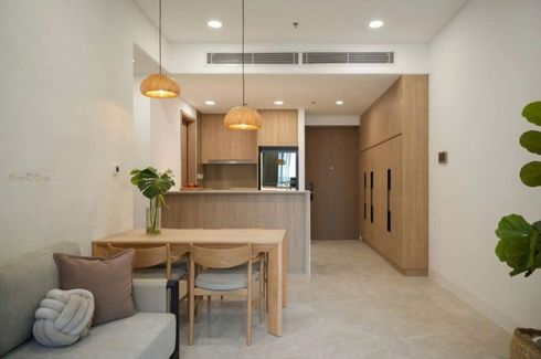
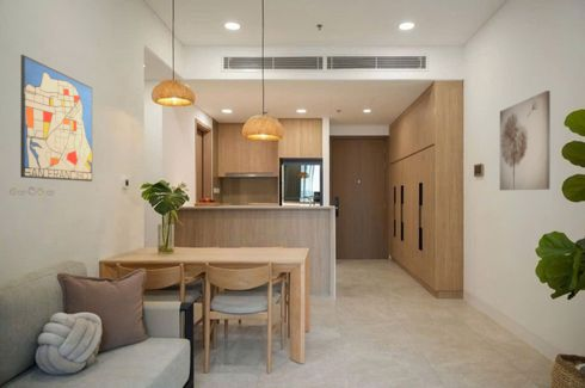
+ wall art [499,90,552,191]
+ wall art [19,54,93,183]
